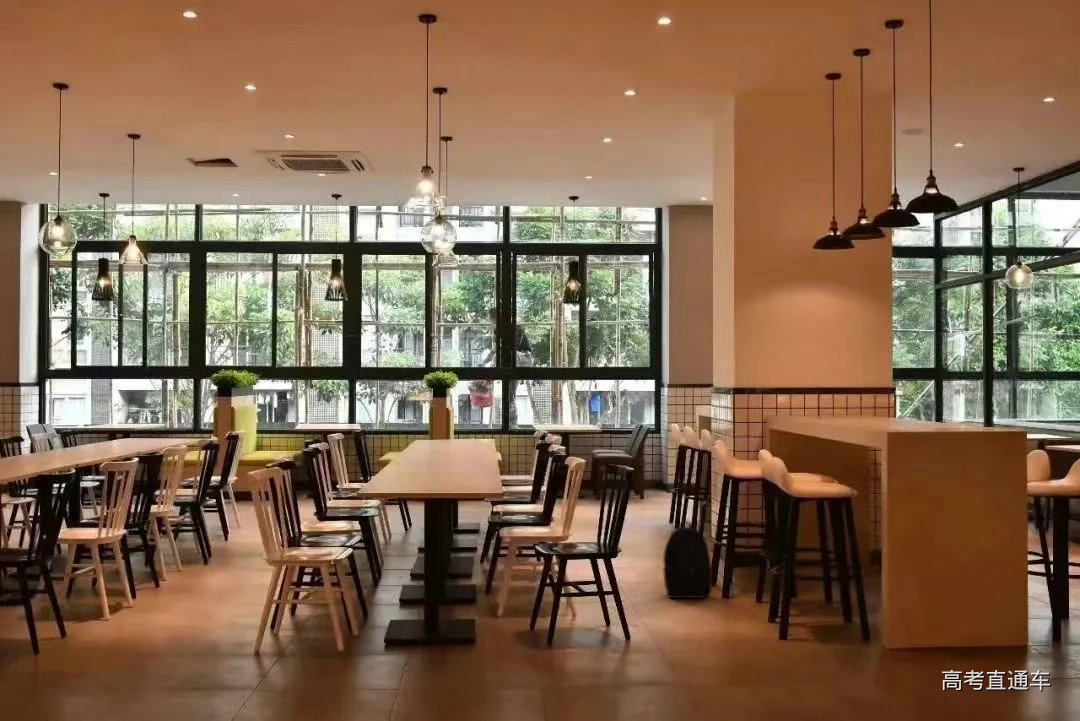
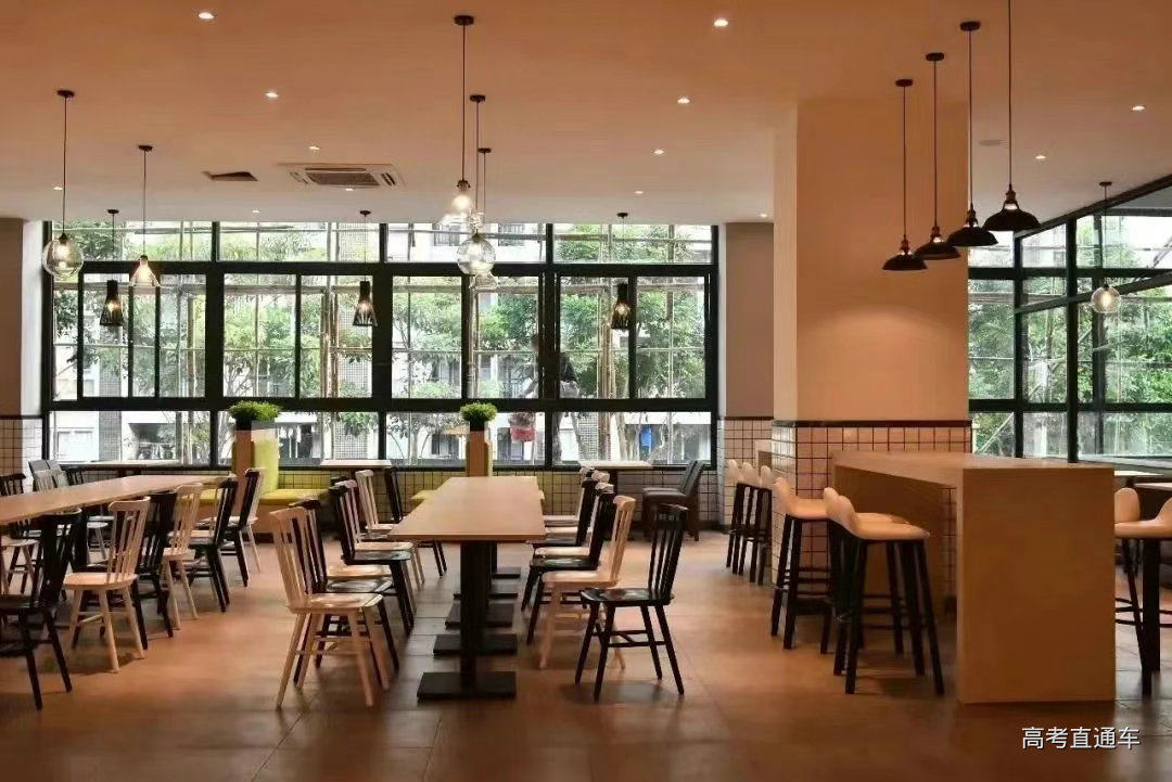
- backpack [662,520,713,600]
